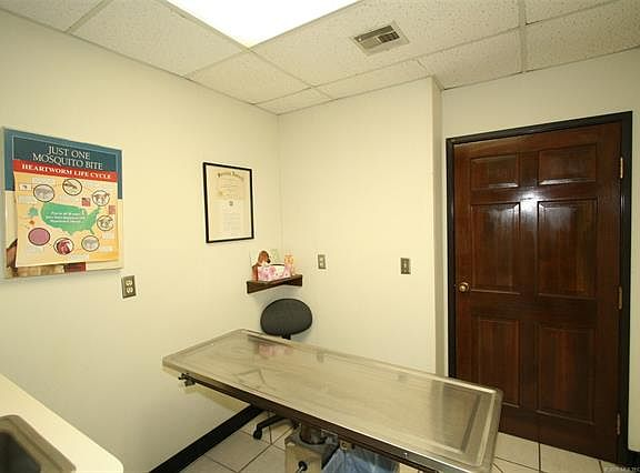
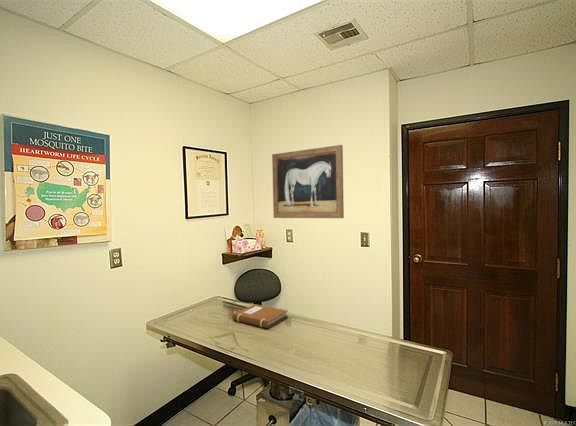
+ wall art [271,144,345,219]
+ notebook [231,303,289,329]
